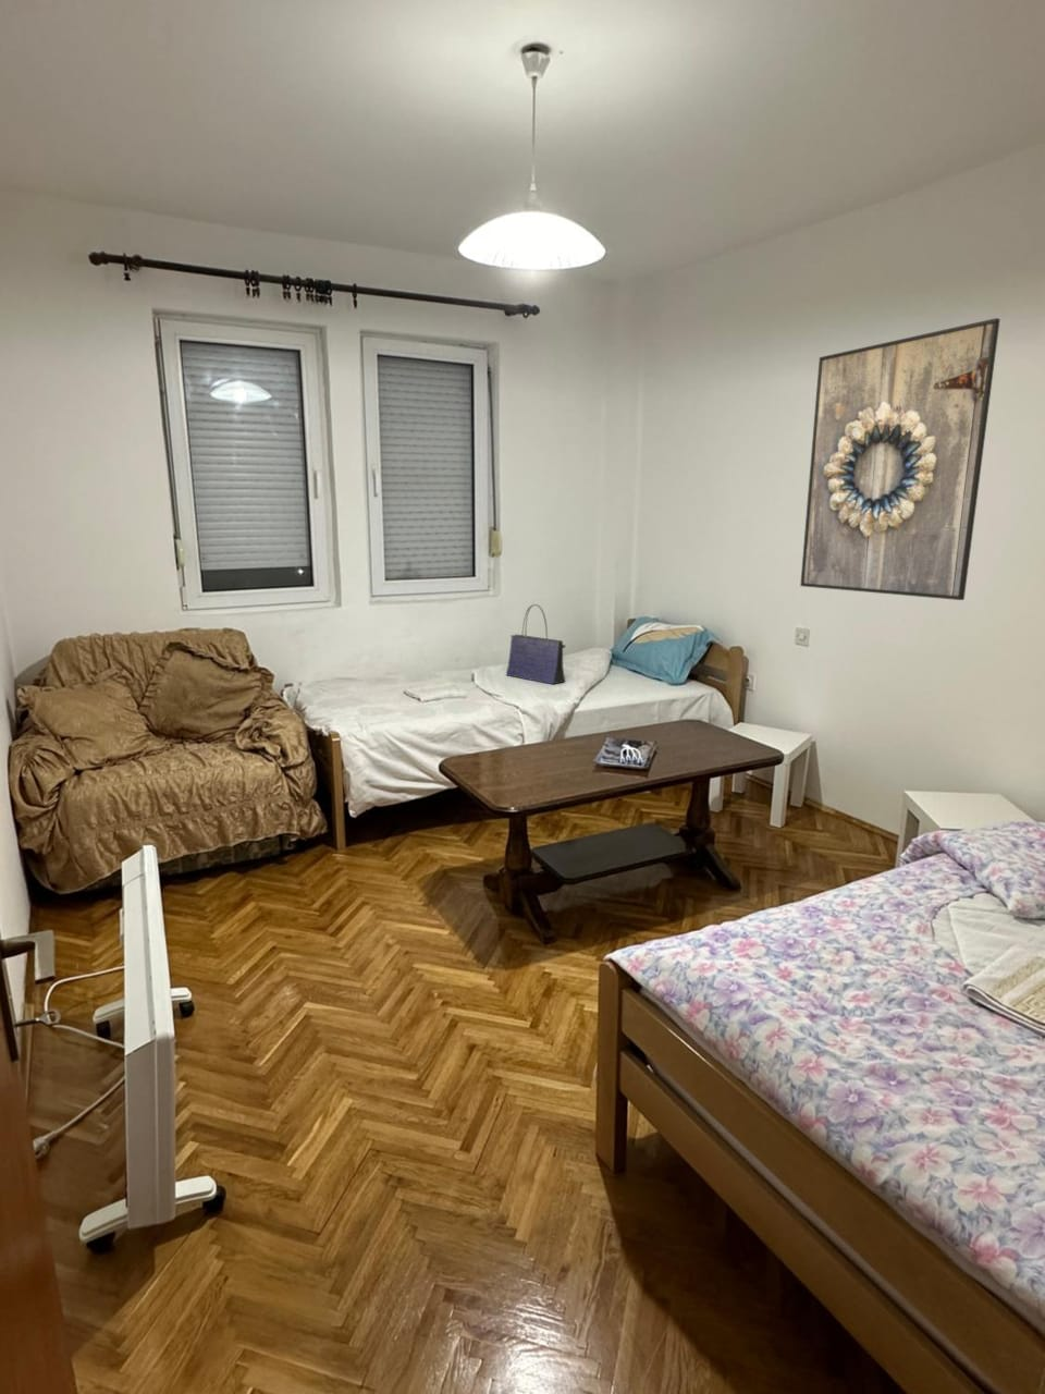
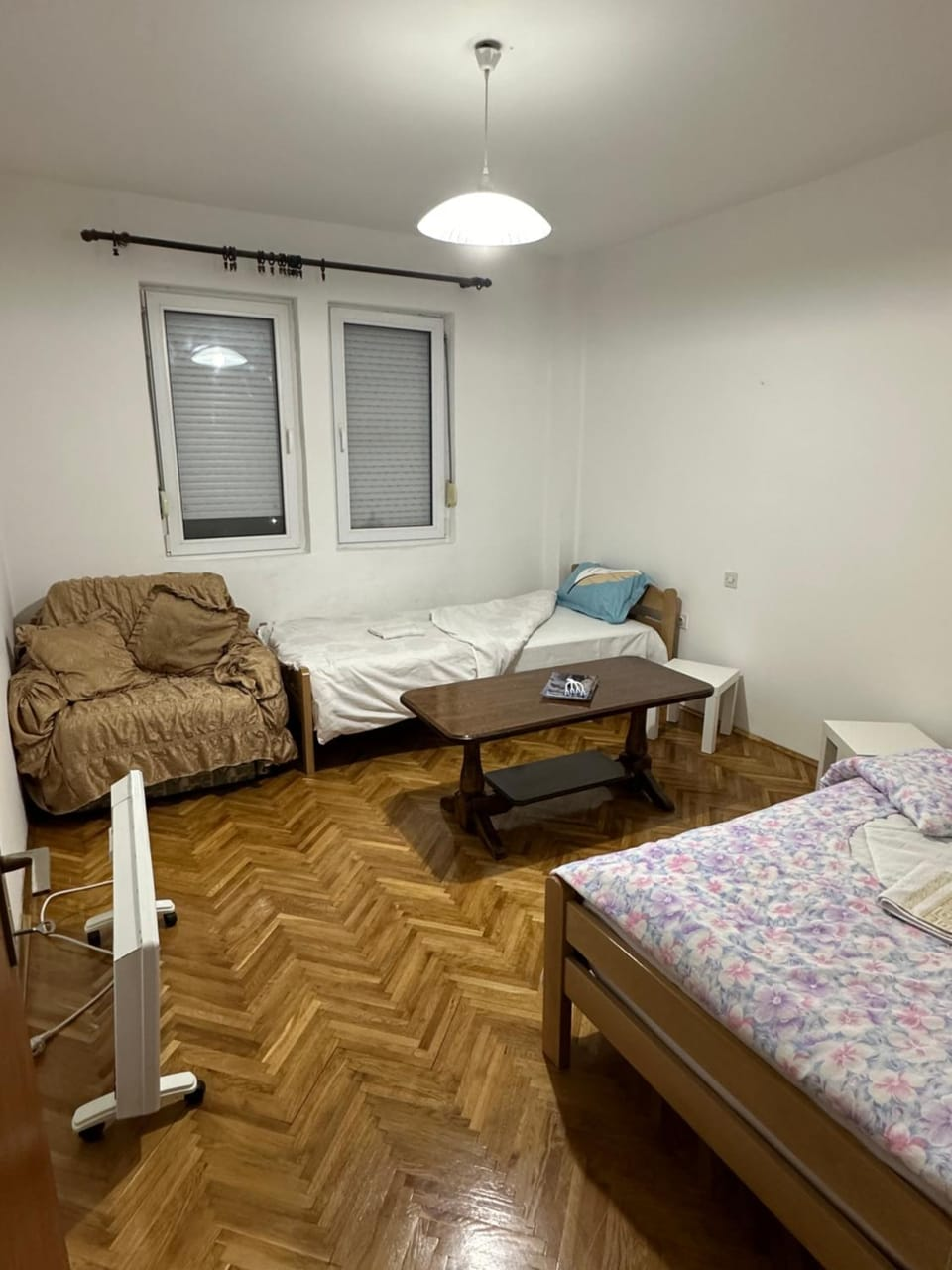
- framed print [799,317,1001,602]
- tote bag [505,604,568,685]
